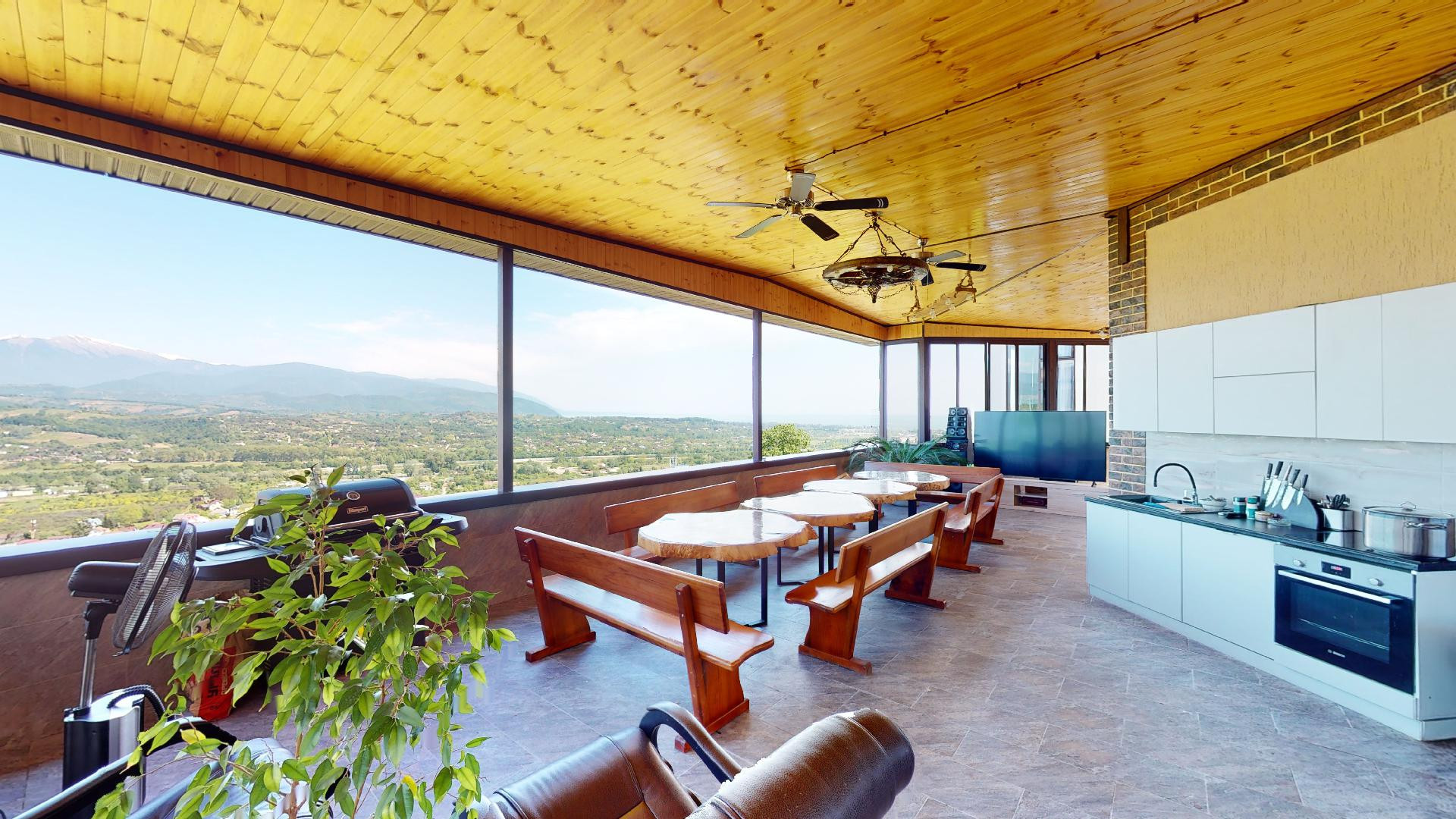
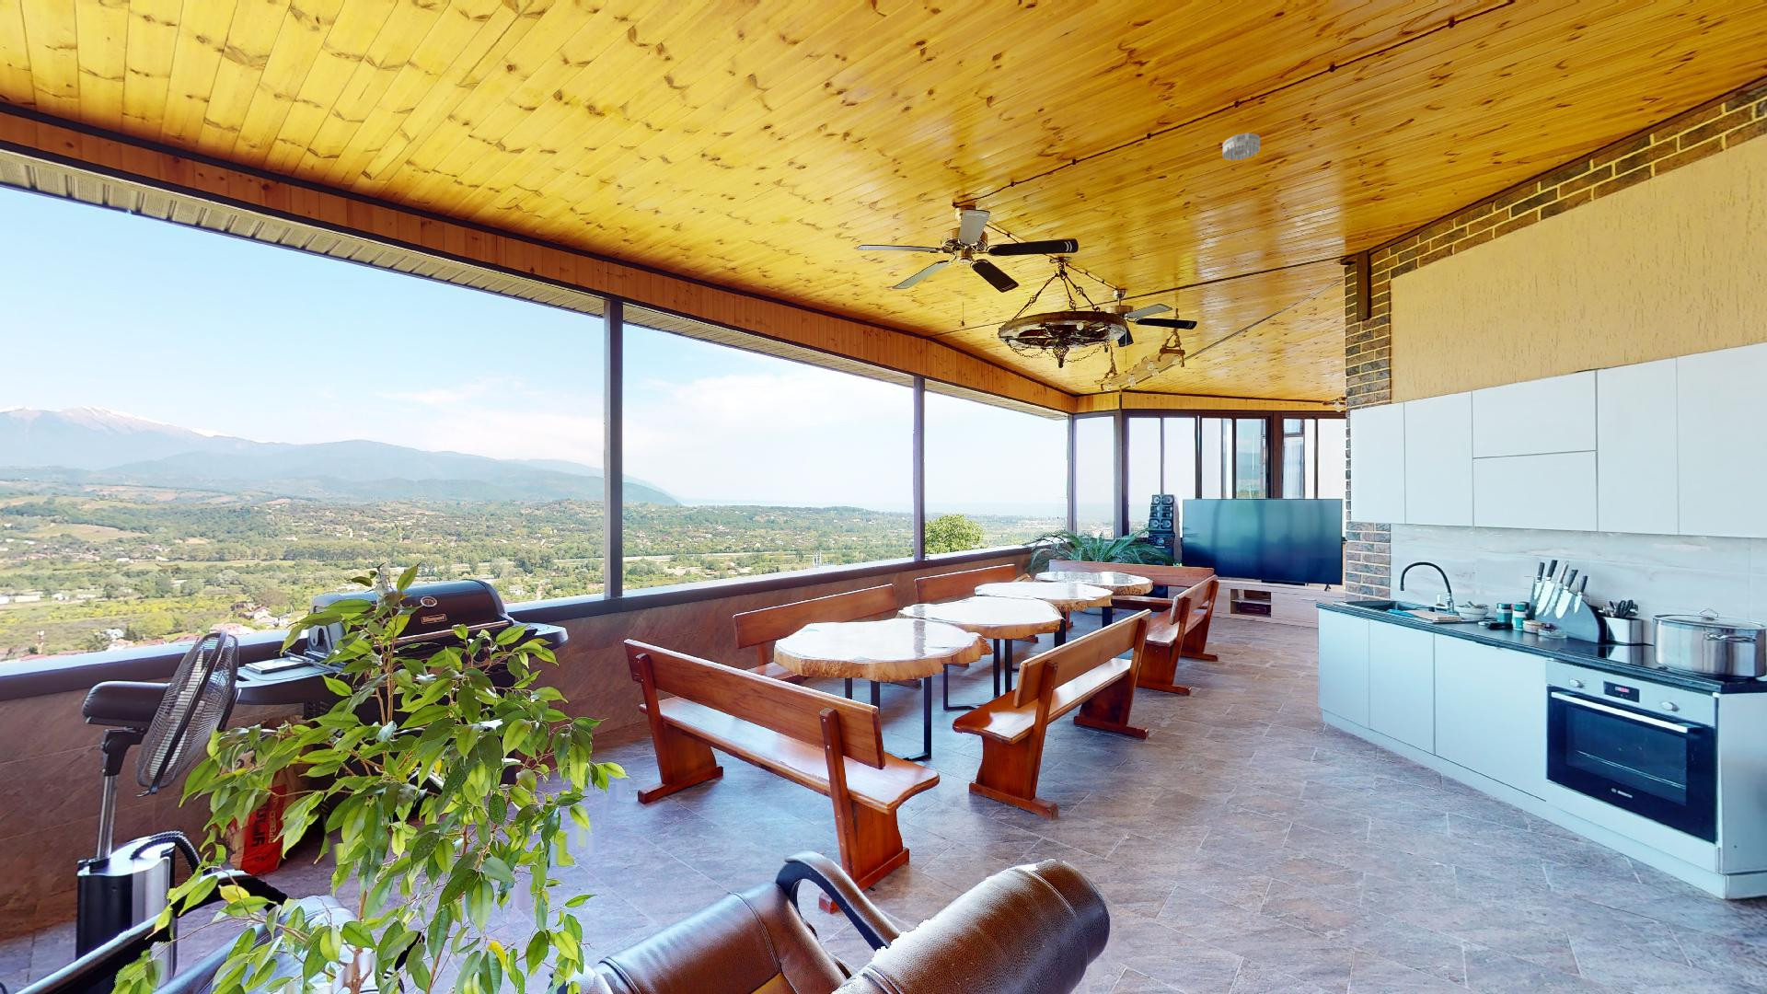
+ smoke detector [1222,131,1261,161]
